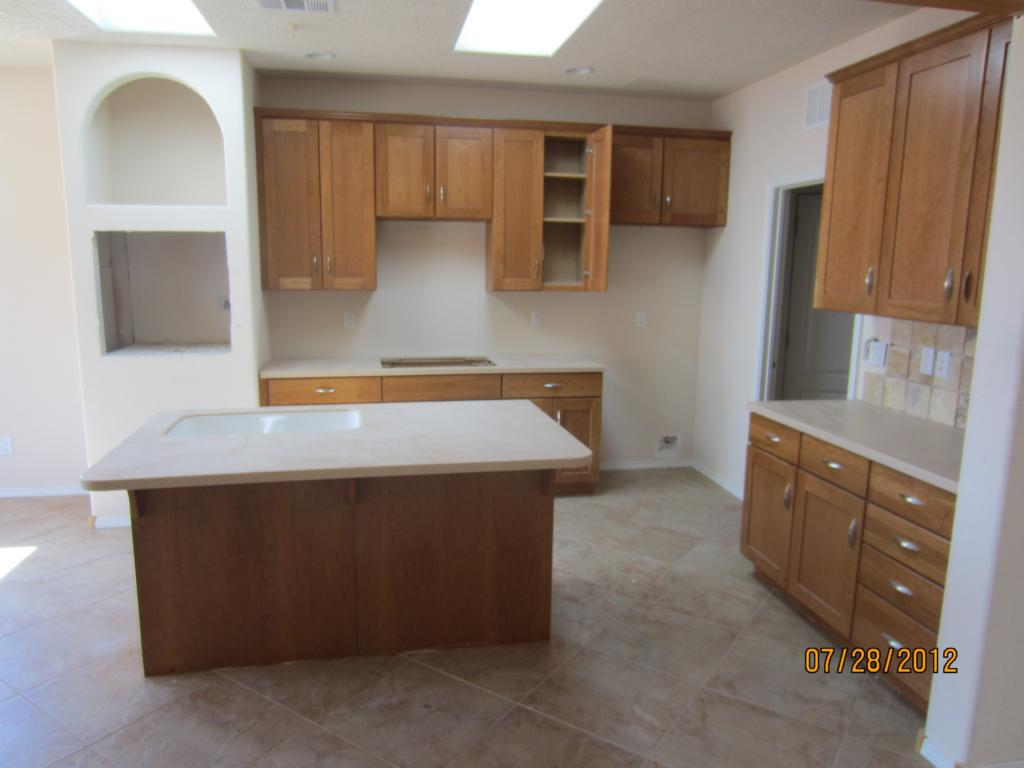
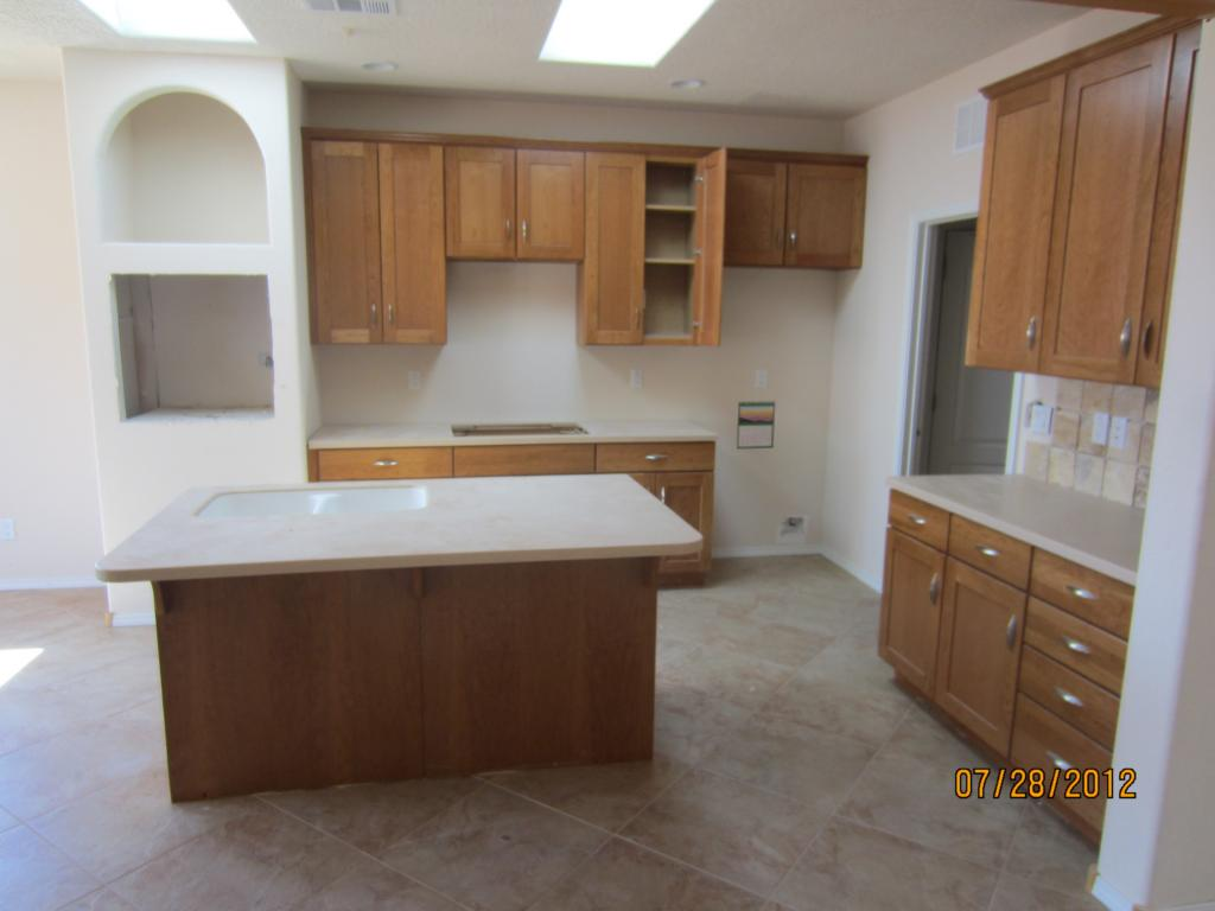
+ calendar [736,399,776,451]
